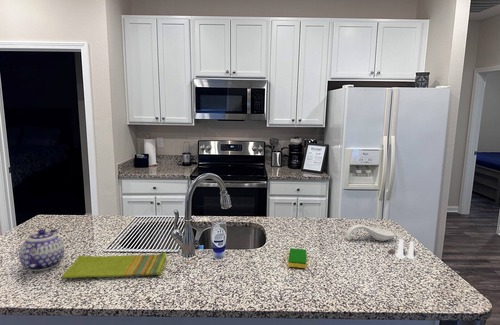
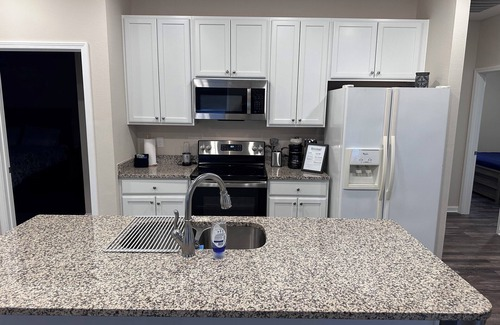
- salt and pepper shaker set [387,238,416,260]
- teapot [18,228,65,272]
- spoon rest [344,224,395,242]
- dish towel [61,252,167,279]
- dish sponge [287,247,307,269]
